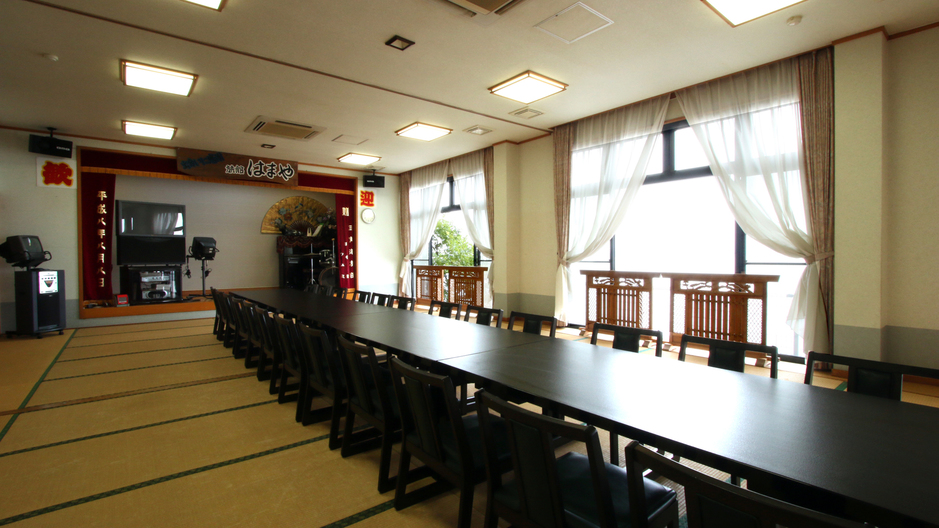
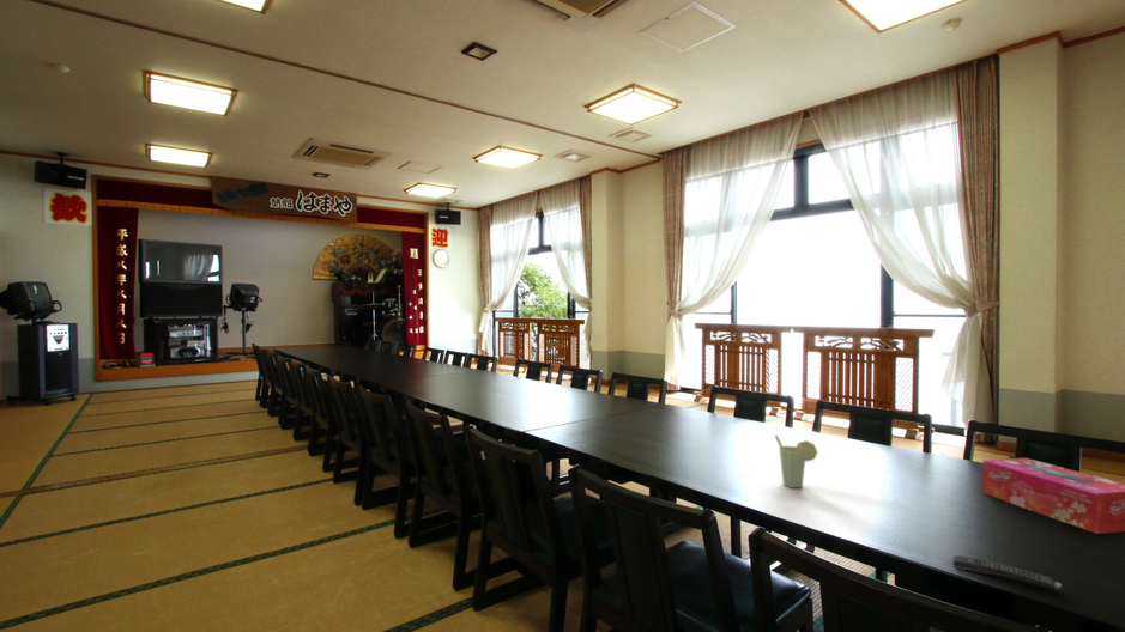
+ remote control [952,554,1063,590]
+ tissue box [981,457,1125,535]
+ cup [774,434,818,488]
